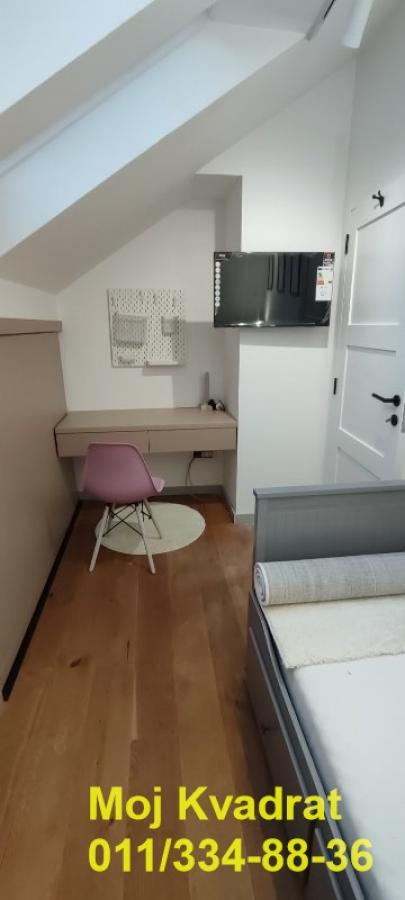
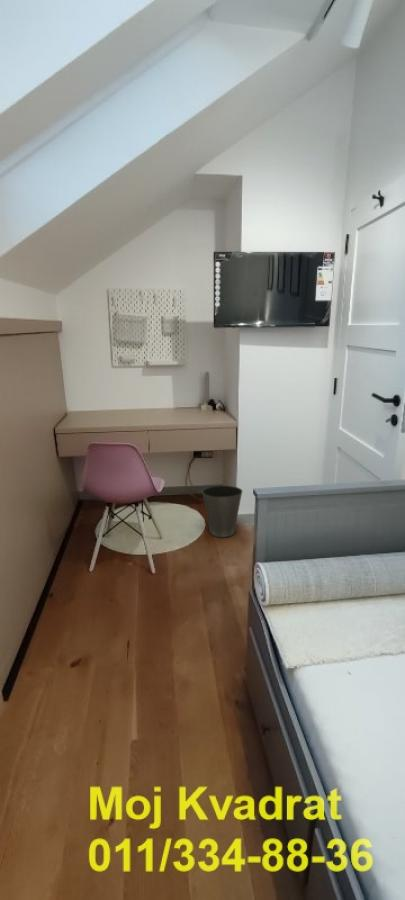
+ waste basket [201,485,244,538]
